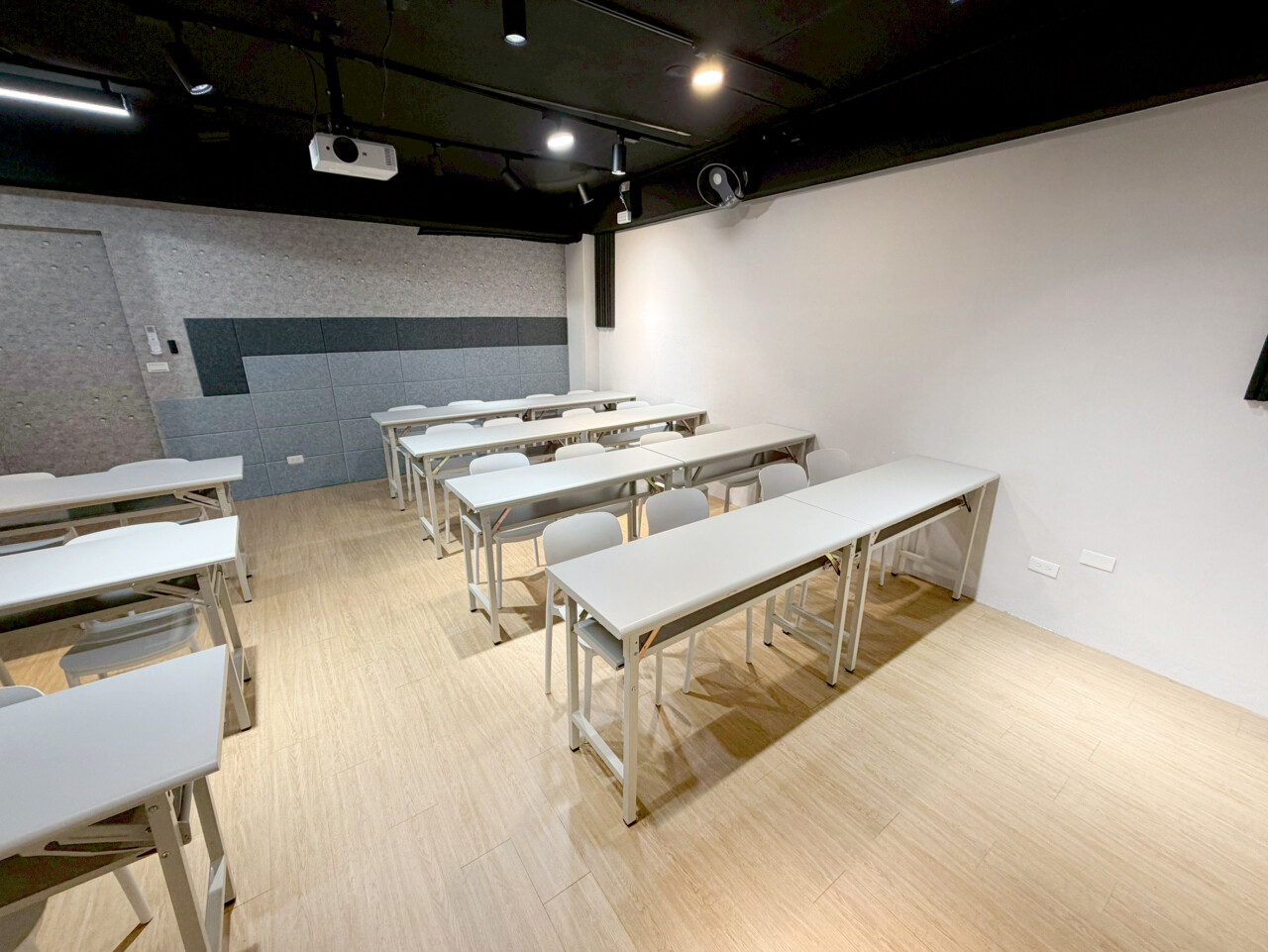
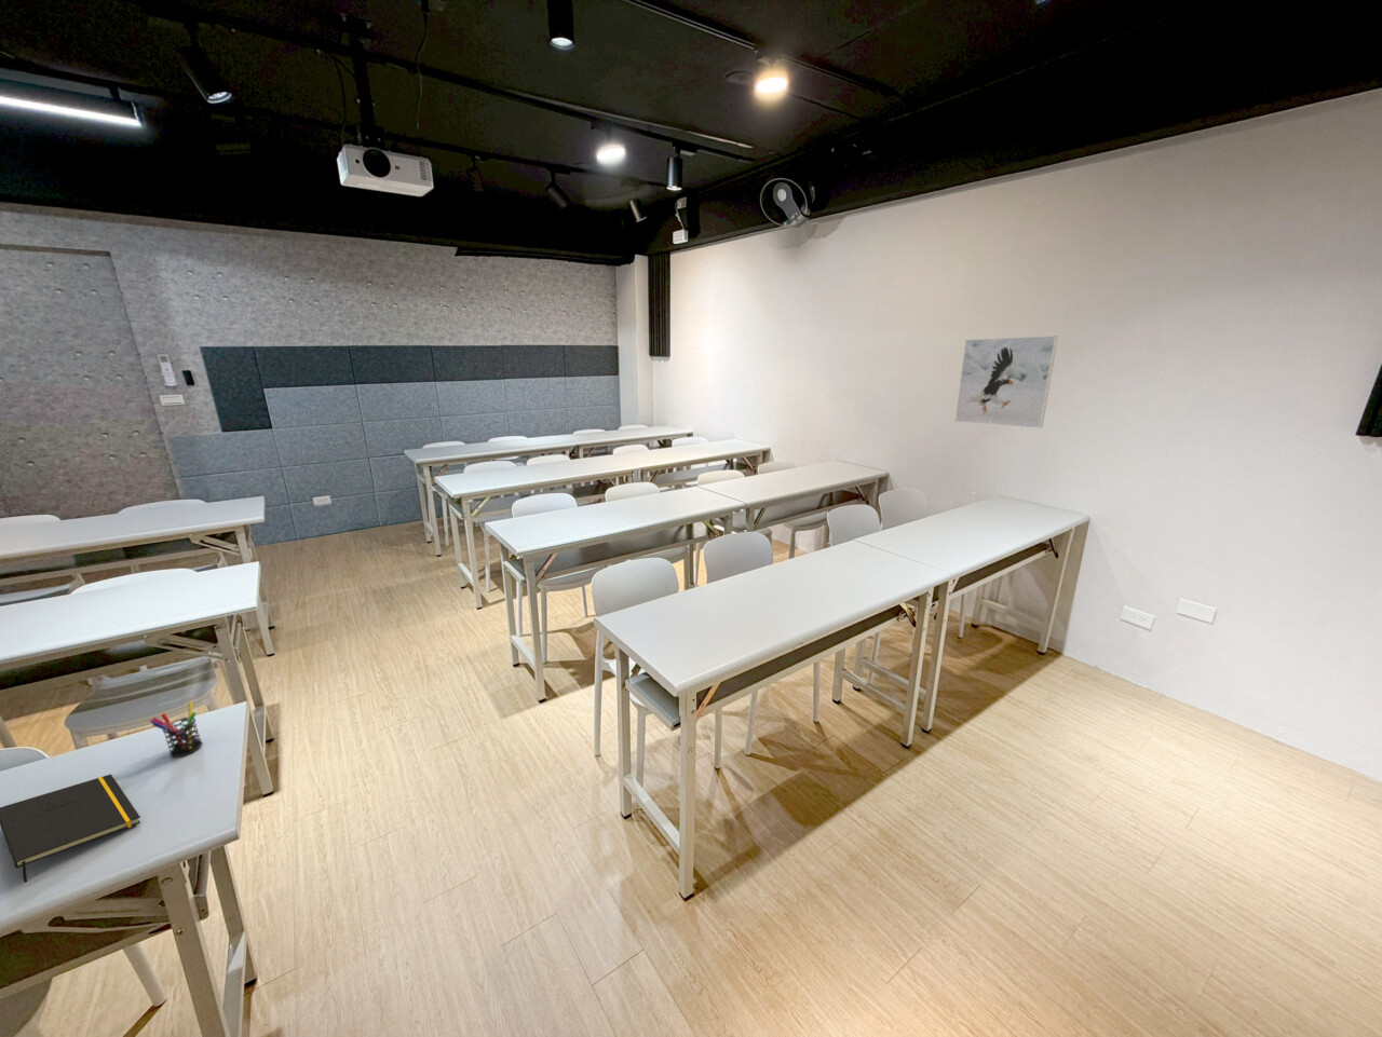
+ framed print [955,334,1059,429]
+ notepad [0,772,142,883]
+ pen holder [148,700,203,758]
